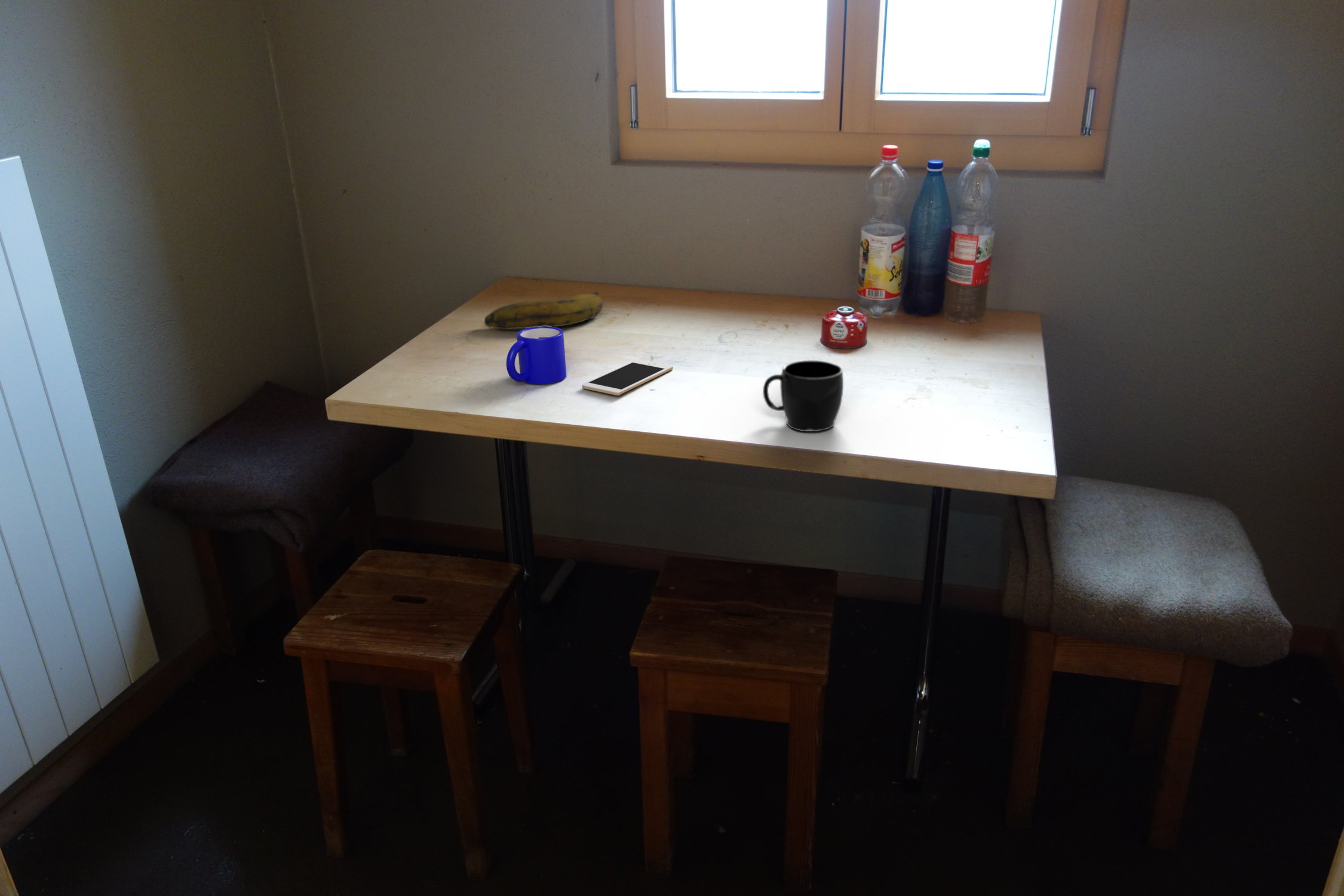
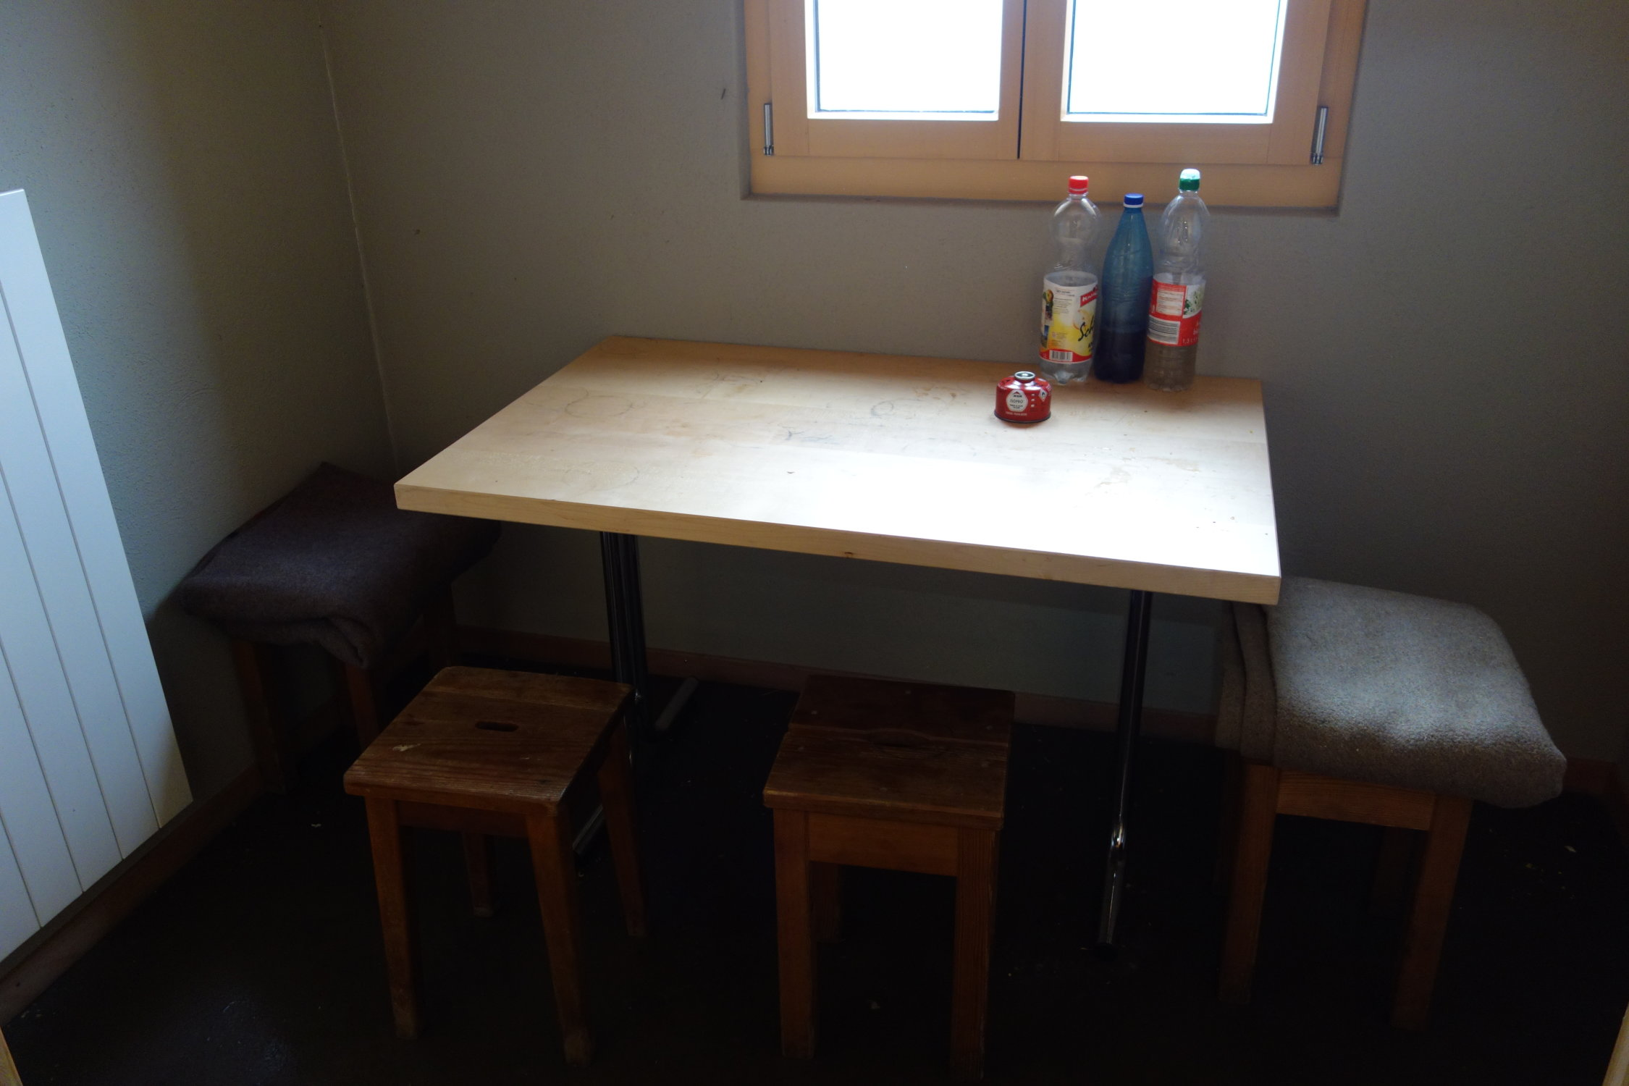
- mug [762,360,844,432]
- banana [484,290,603,330]
- mug [506,326,567,385]
- cell phone [582,359,674,396]
